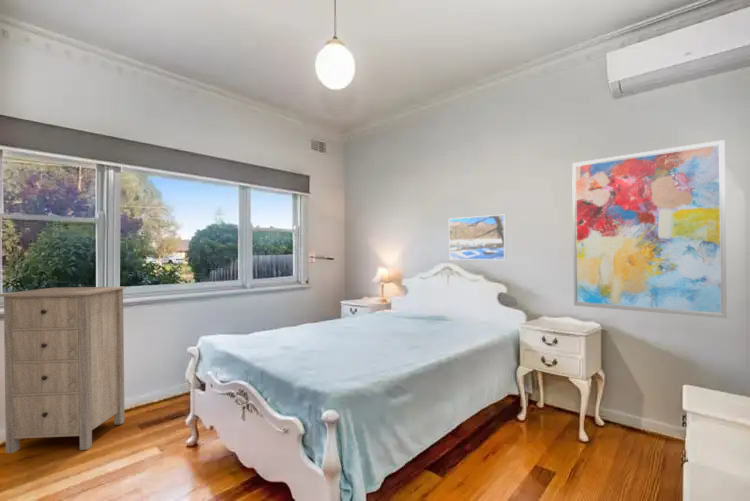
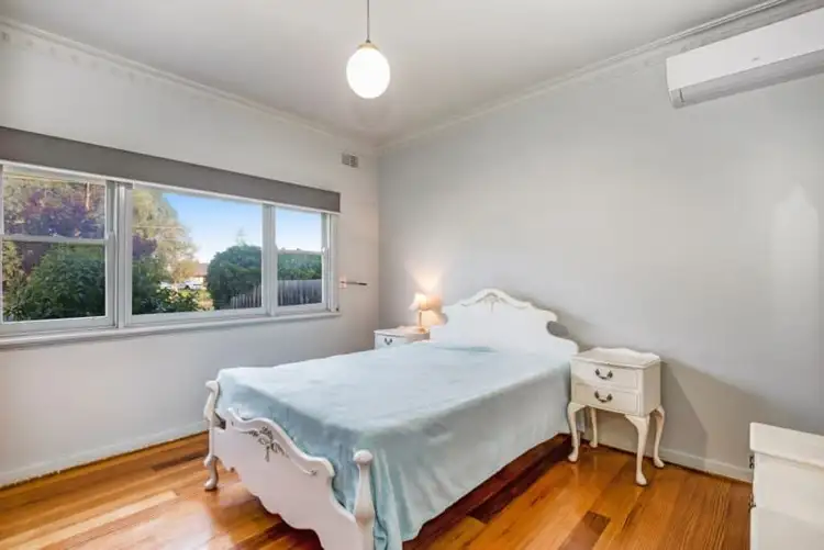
- wall art [571,139,728,319]
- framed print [448,214,507,261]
- storage cabinet [0,286,127,454]
